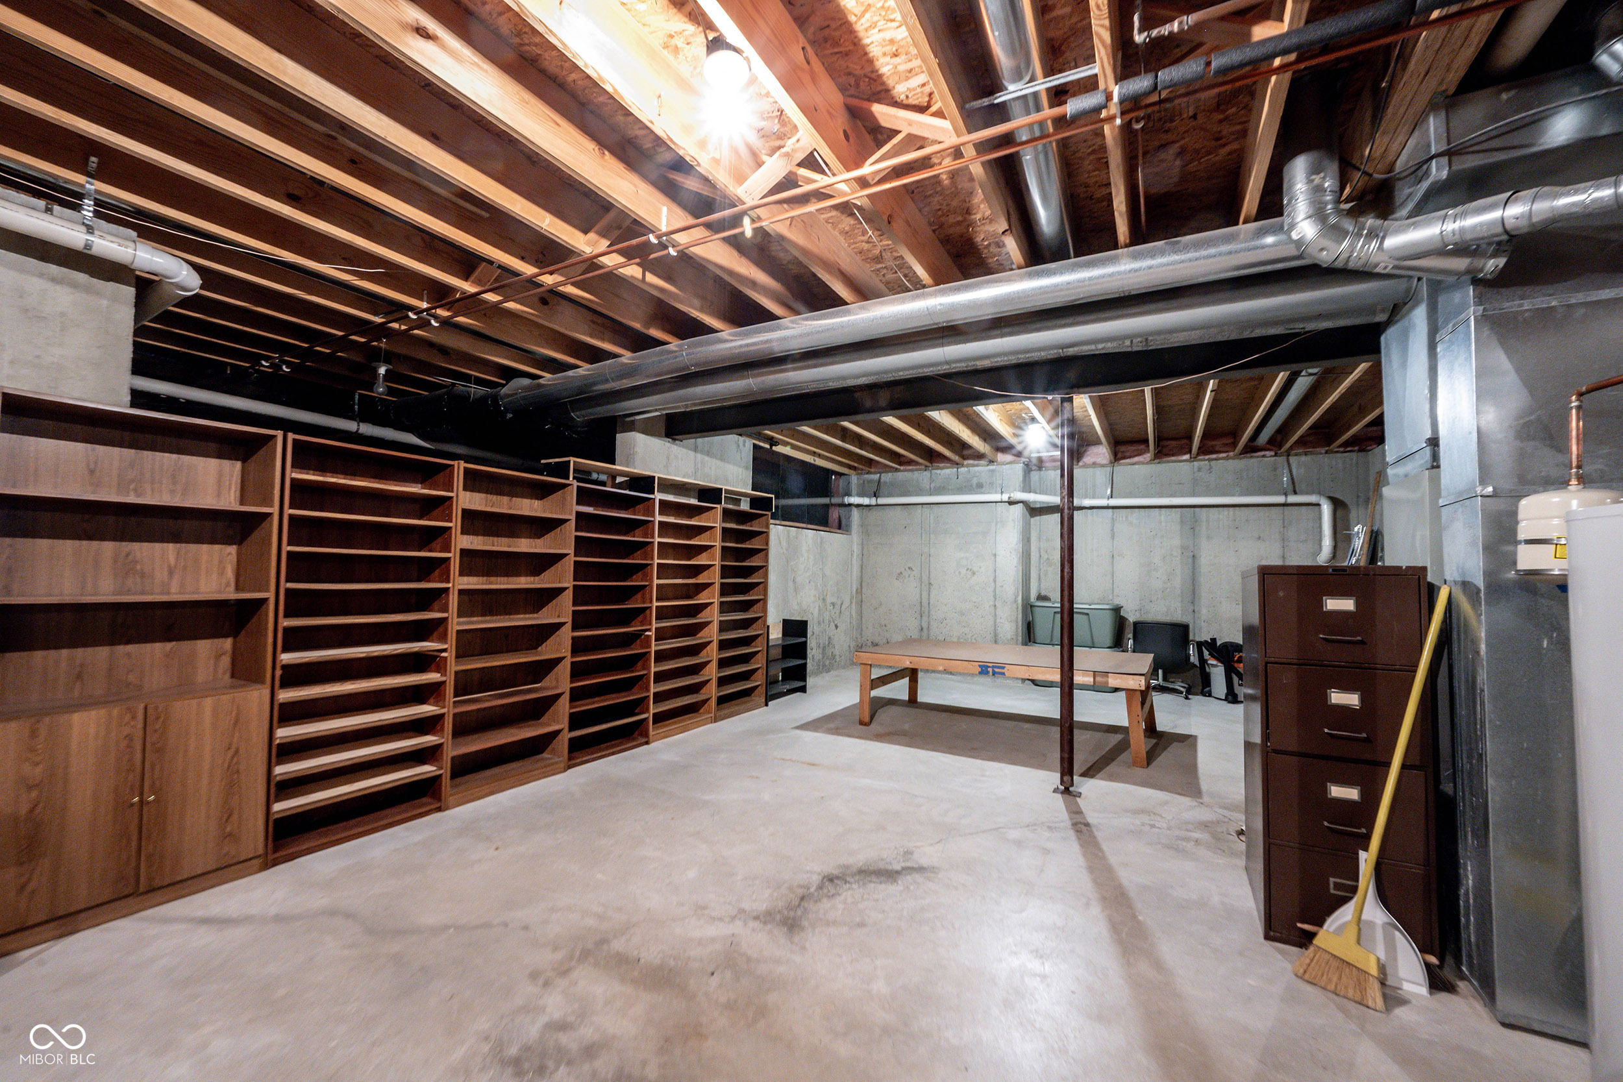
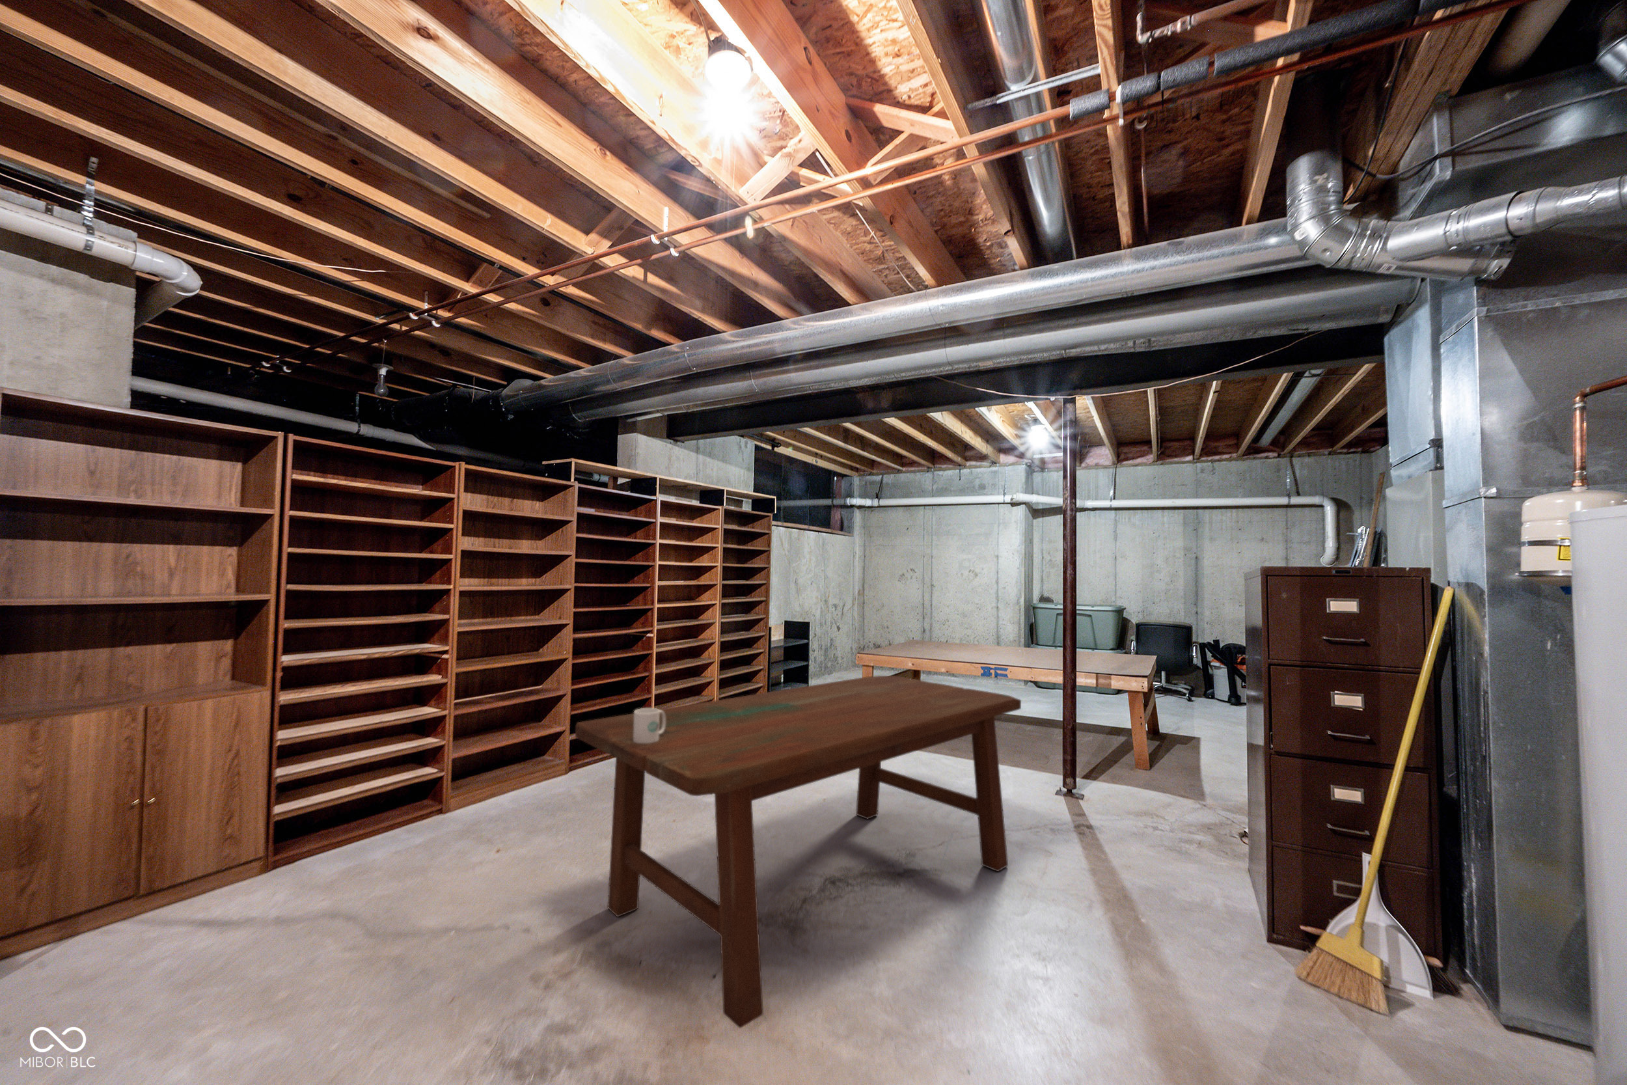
+ dining table [575,674,1022,1029]
+ mug [633,707,666,744]
